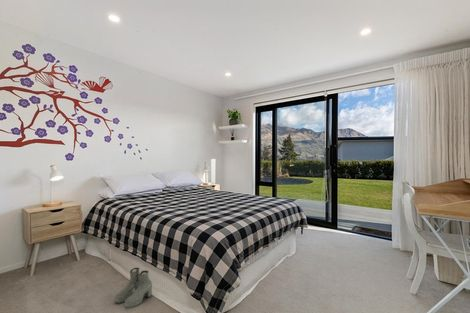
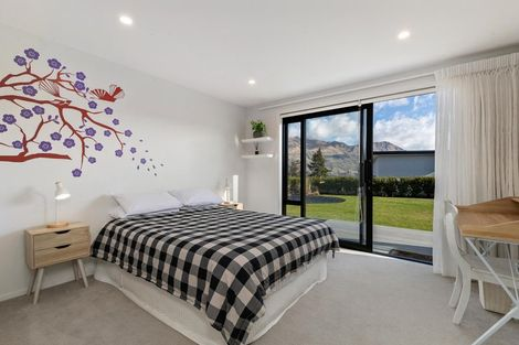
- boots [114,267,153,309]
